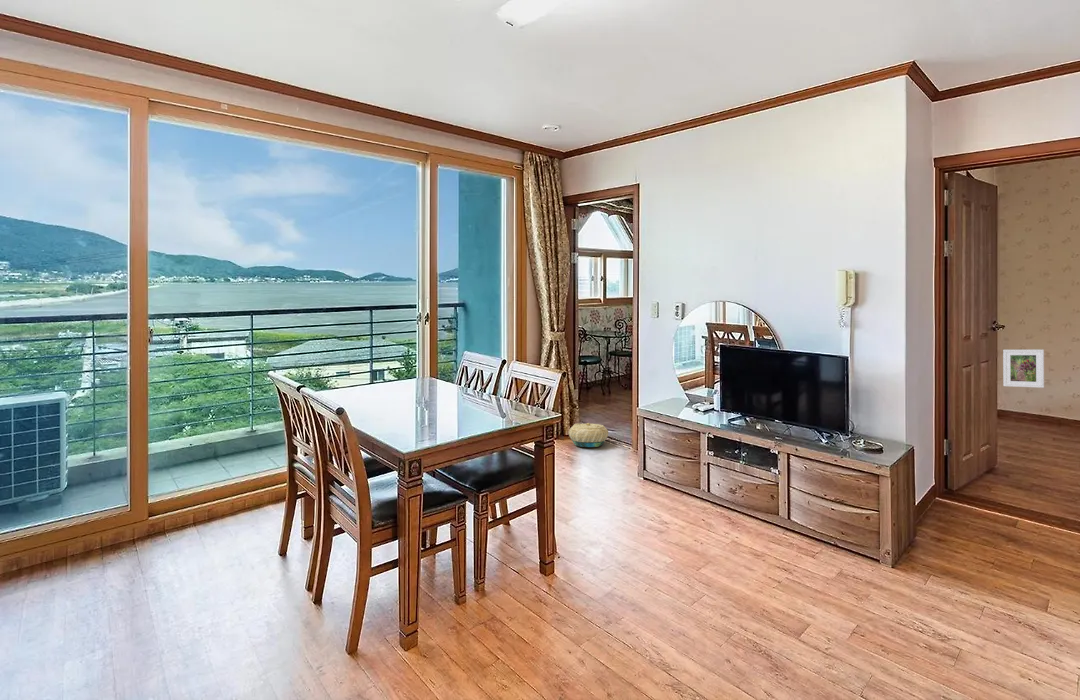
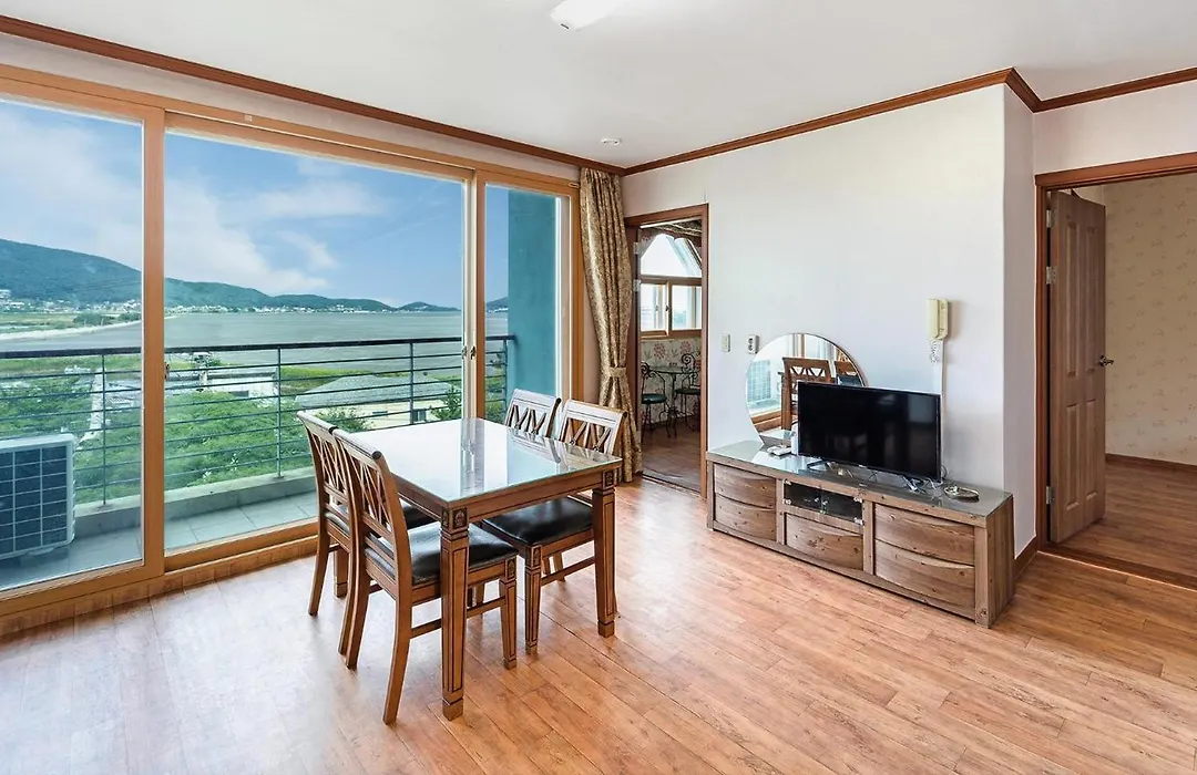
- basket [568,422,609,448]
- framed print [1002,349,1045,389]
